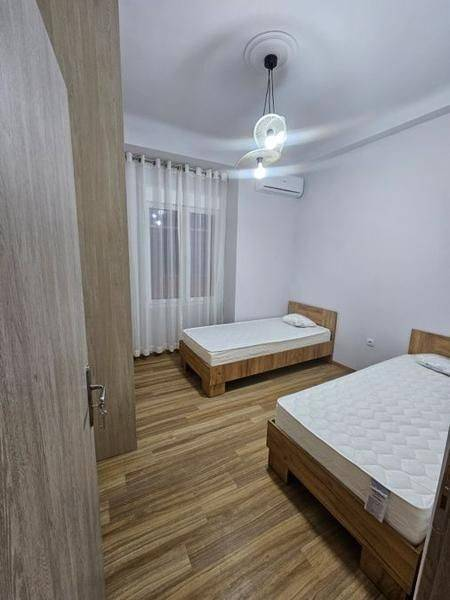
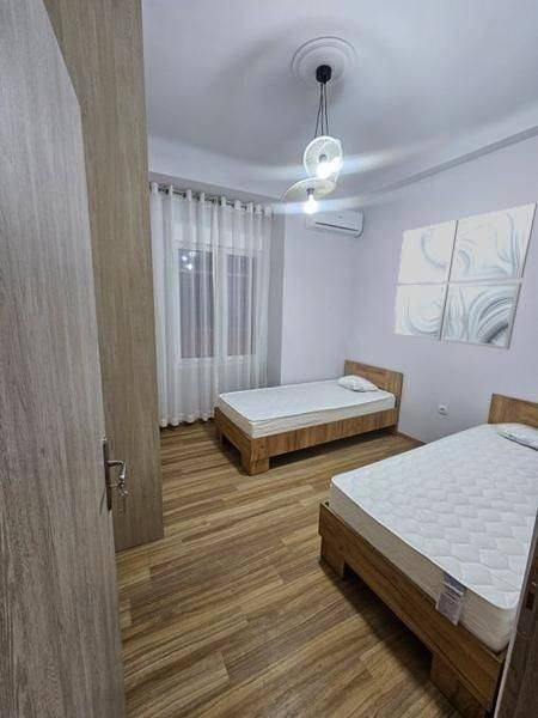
+ wall art [391,202,538,351]
